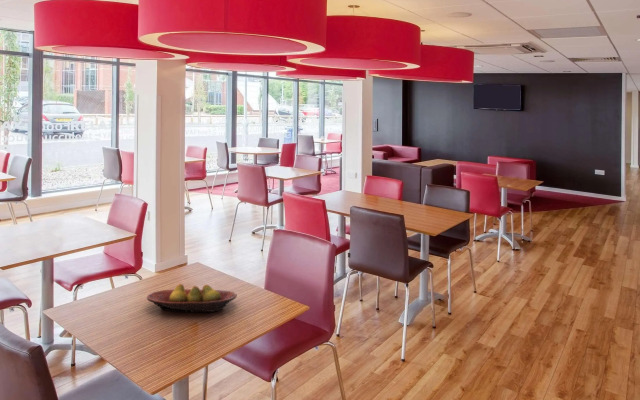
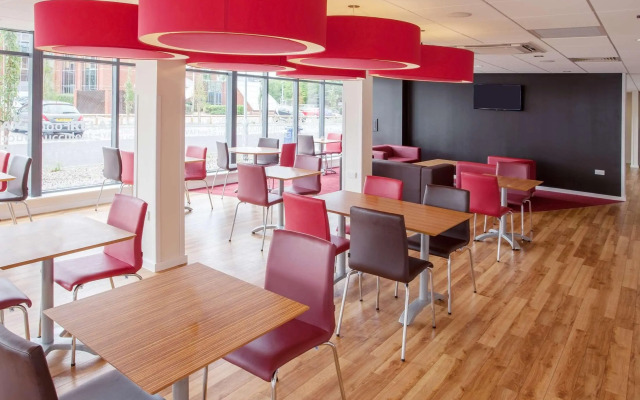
- fruit bowl [146,283,238,313]
